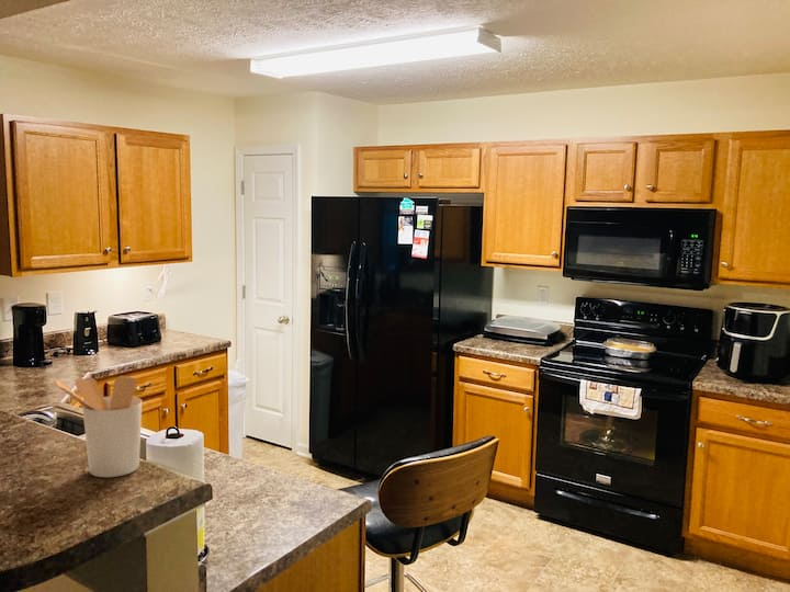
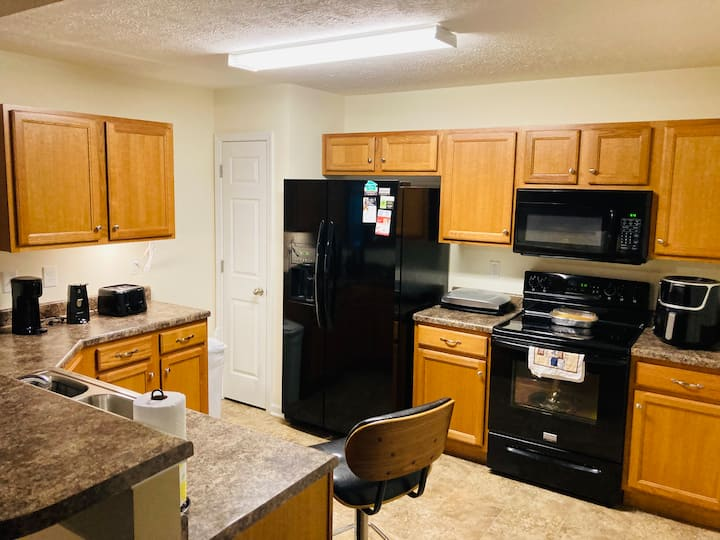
- utensil holder [54,375,143,478]
